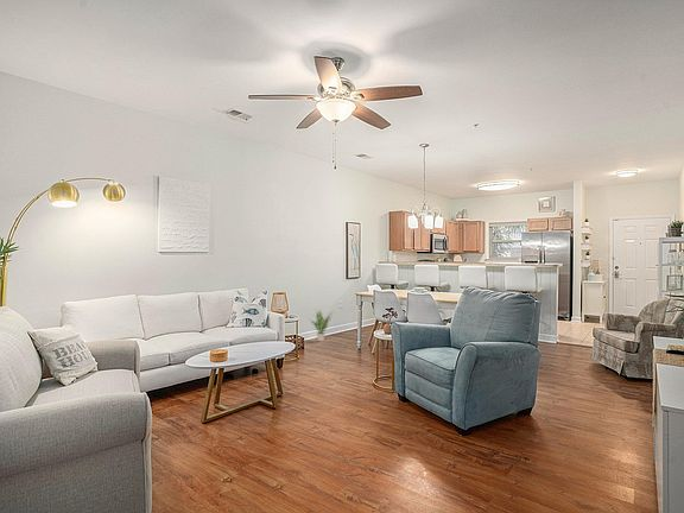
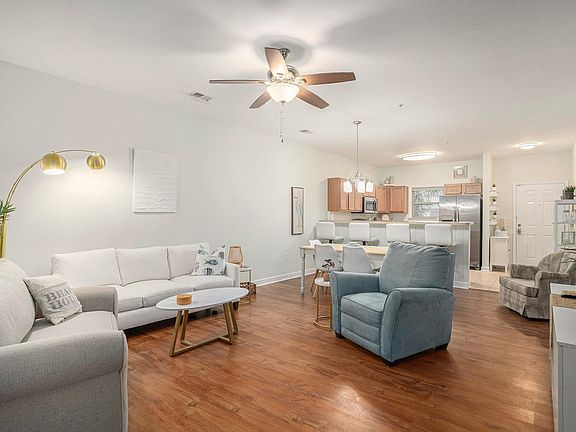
- potted plant [309,310,334,342]
